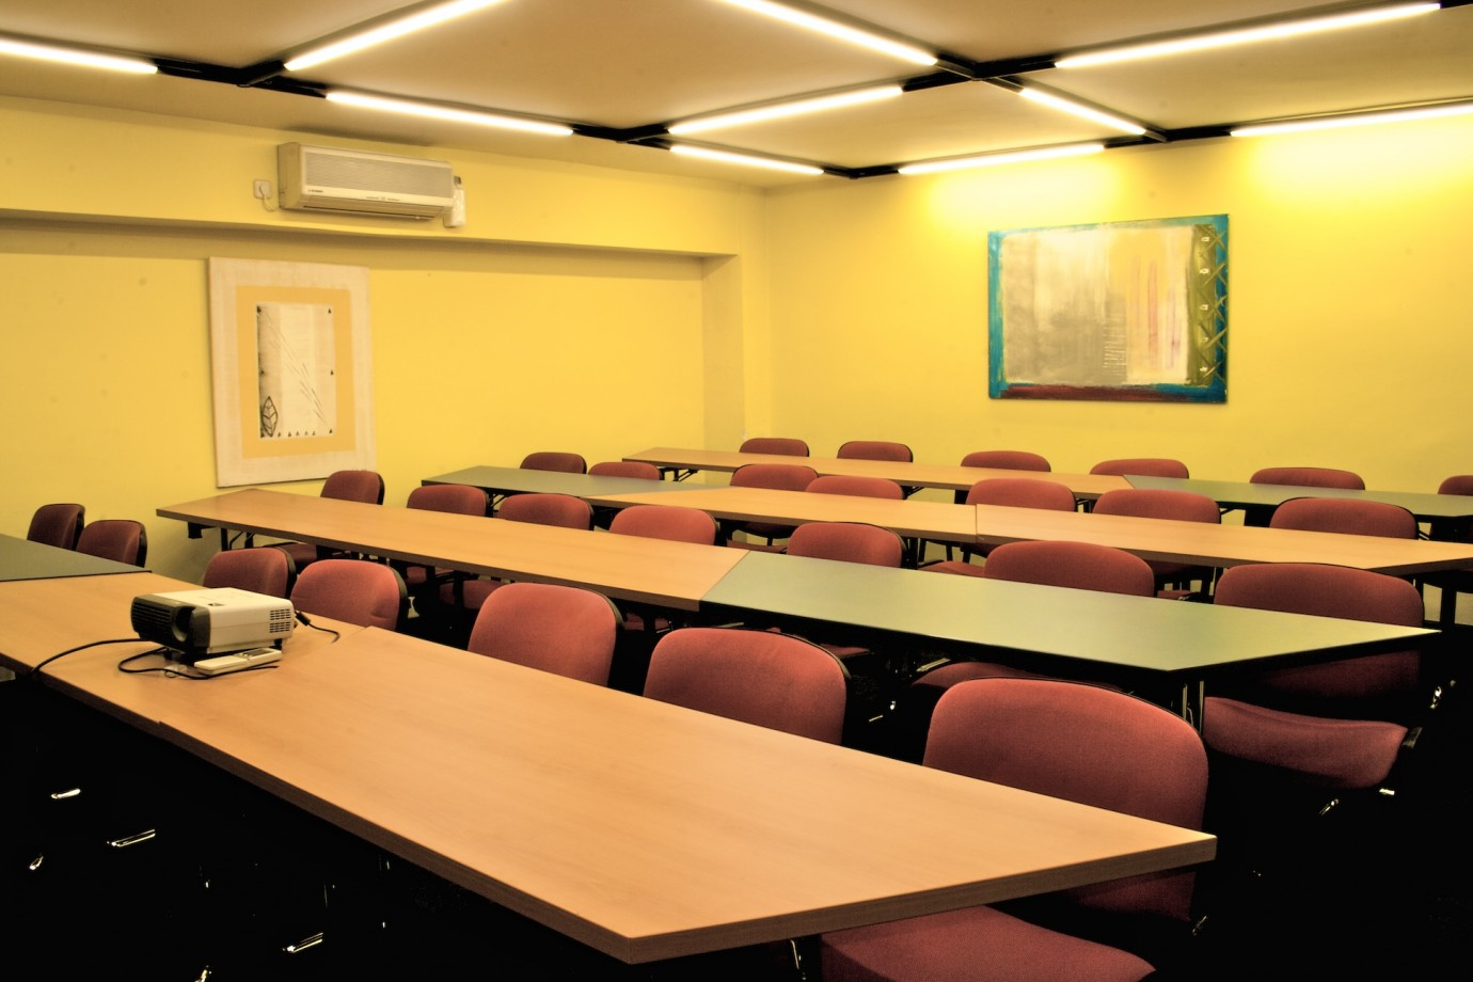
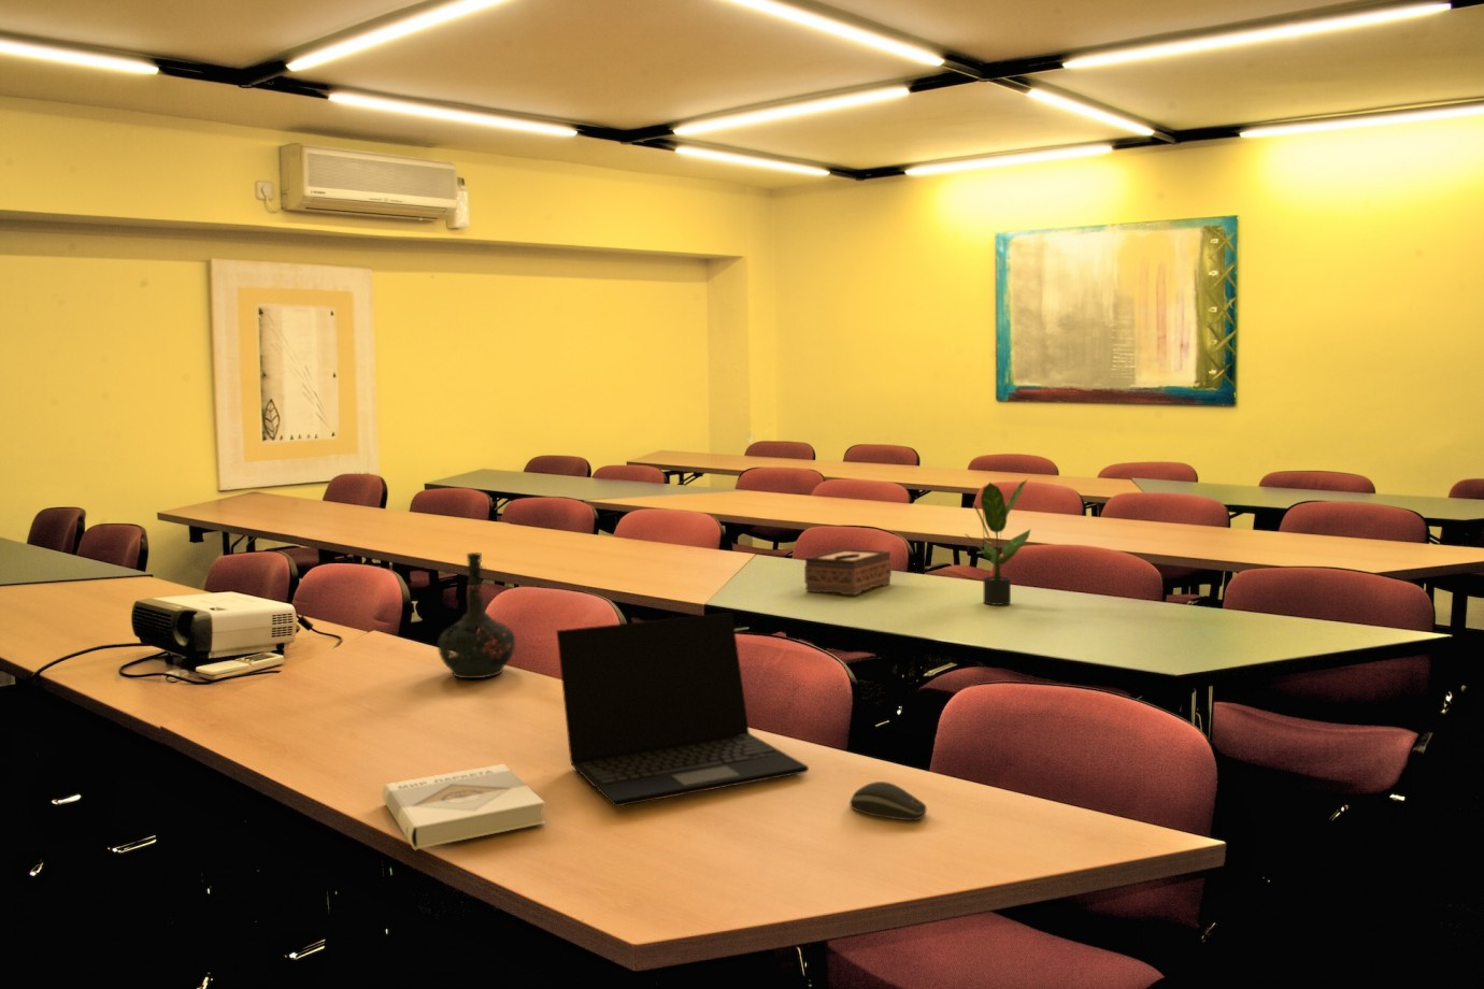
+ book [381,763,547,851]
+ bottle [436,552,517,680]
+ tissue box [804,549,892,596]
+ computer mouse [849,780,928,821]
+ laptop [556,612,809,807]
+ potted plant [963,478,1032,606]
